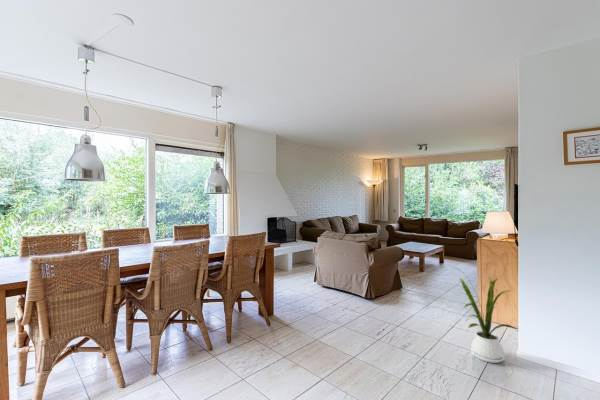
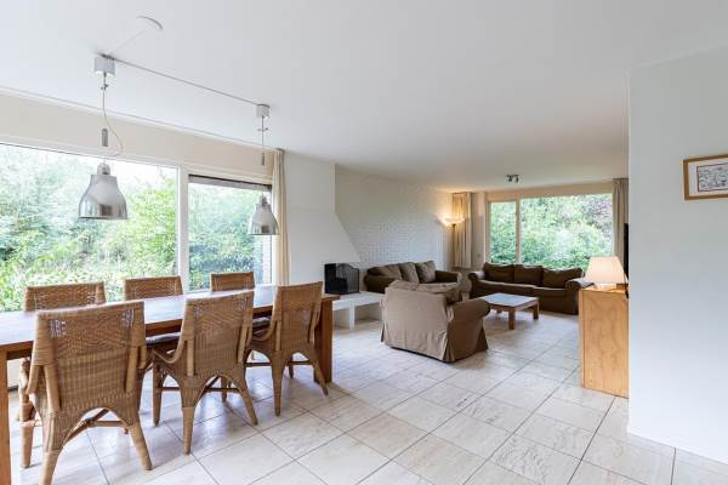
- house plant [451,266,517,364]
